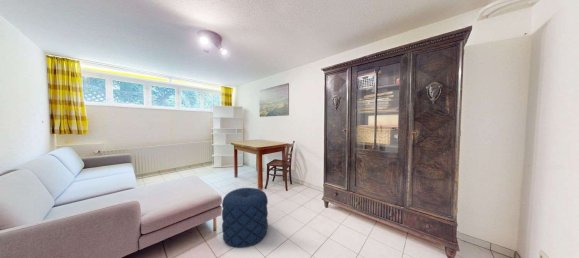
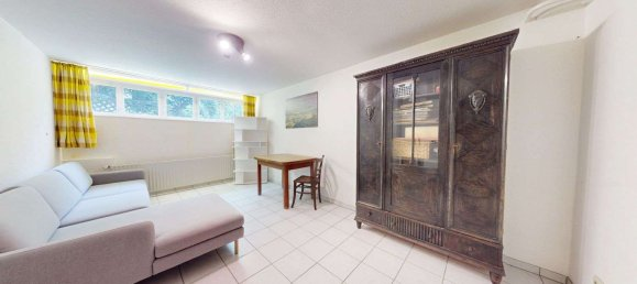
- pouf [221,187,269,249]
